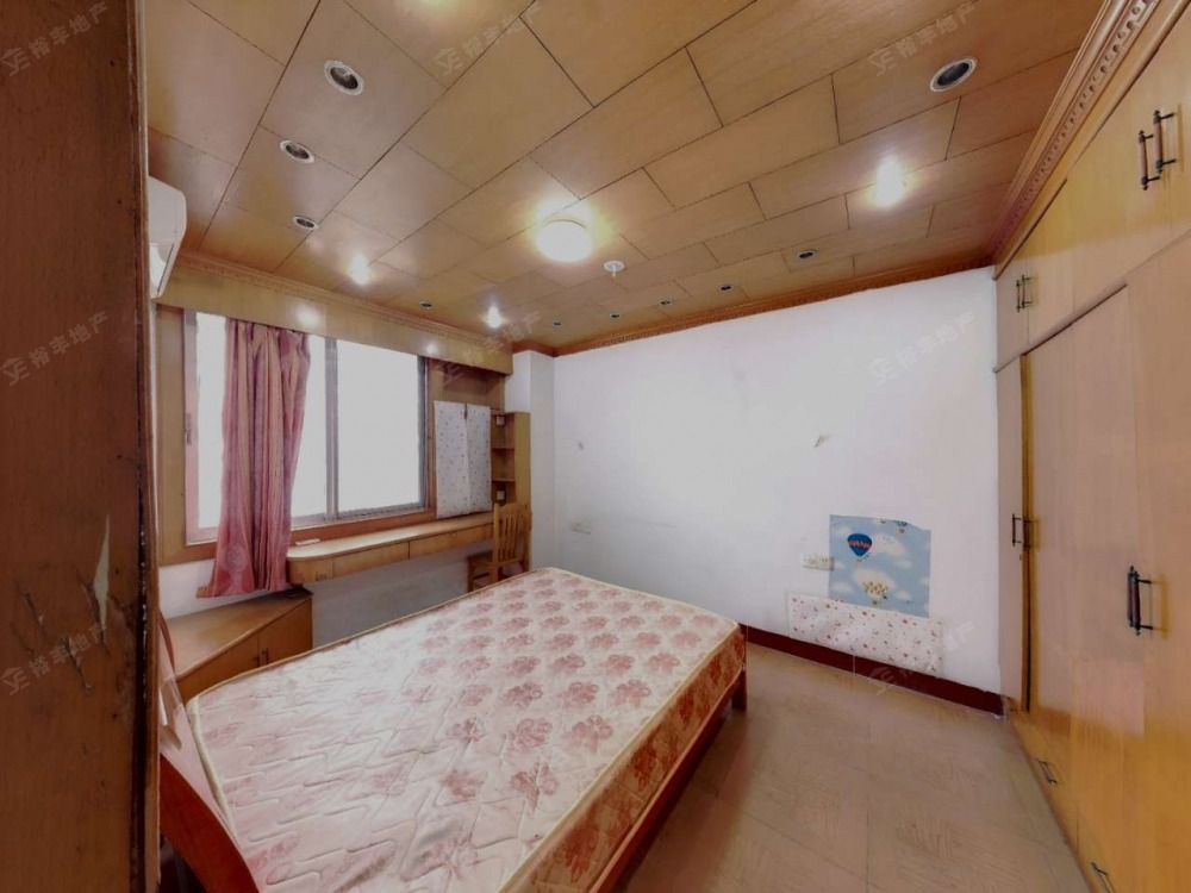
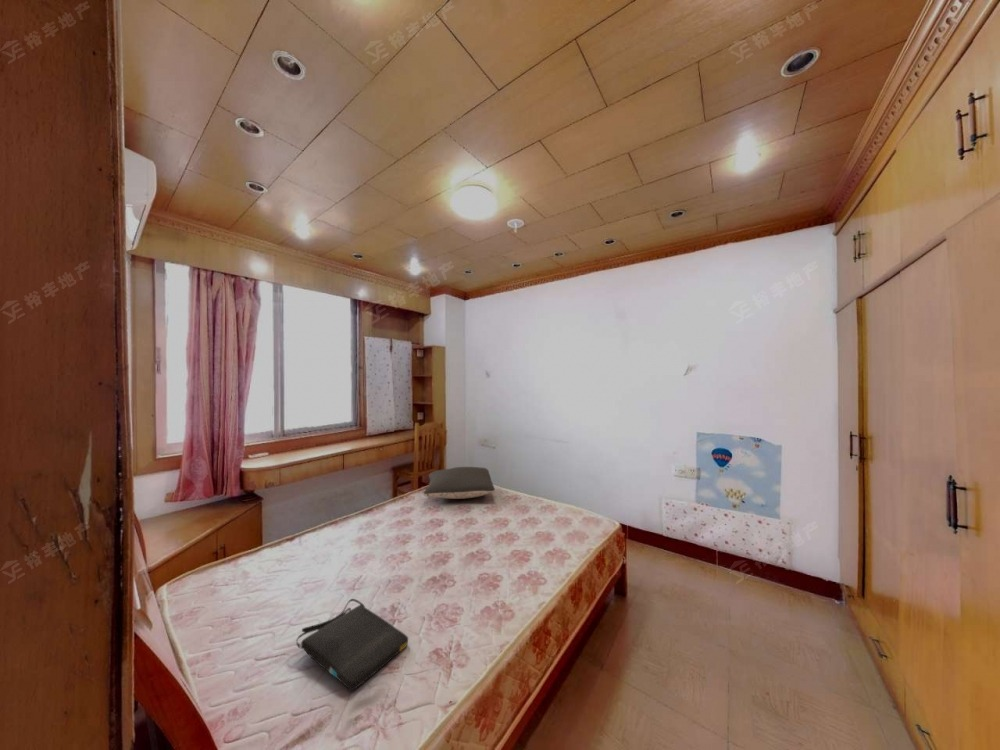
+ pillow [422,466,496,500]
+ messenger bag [295,598,409,691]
